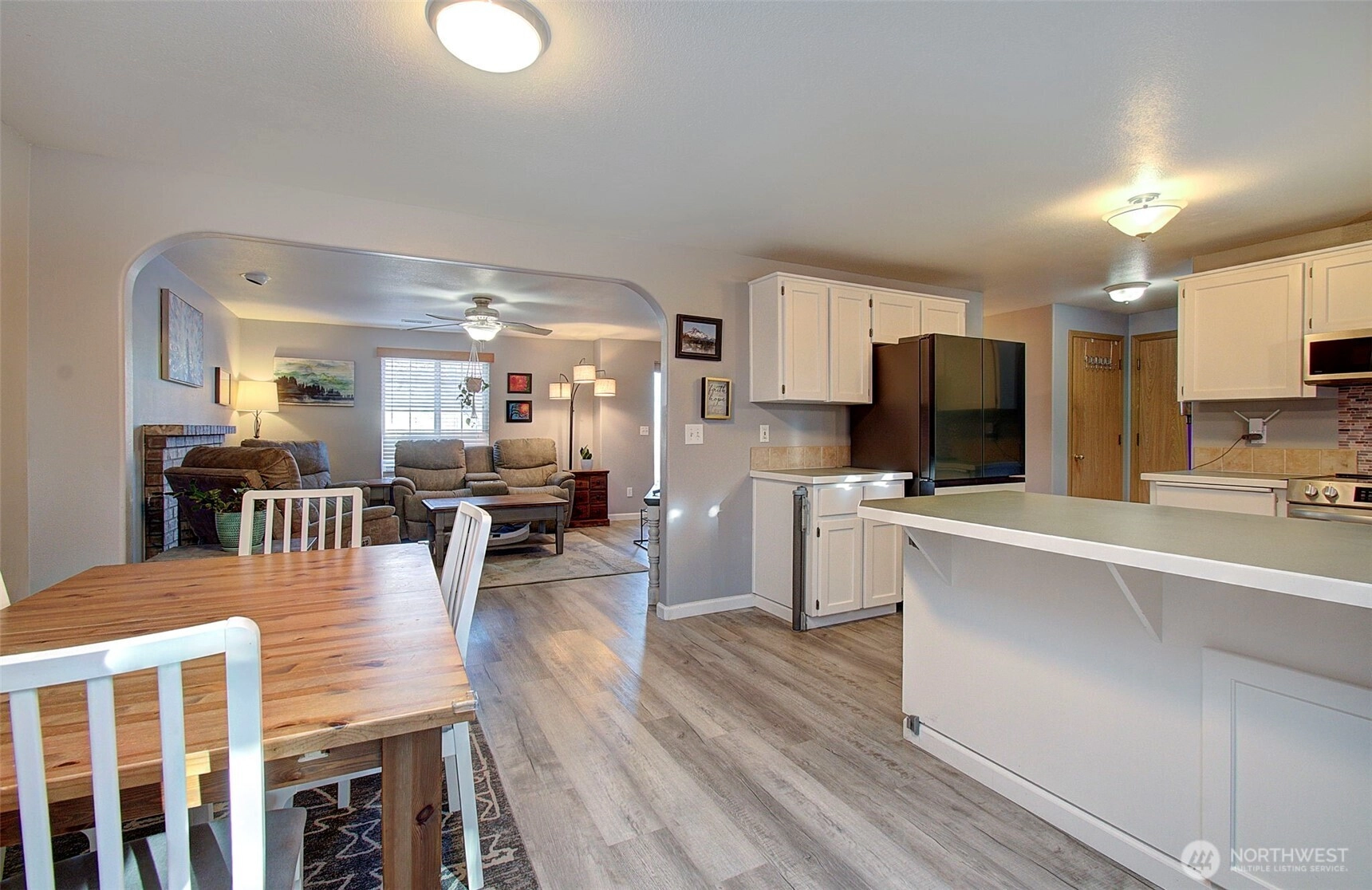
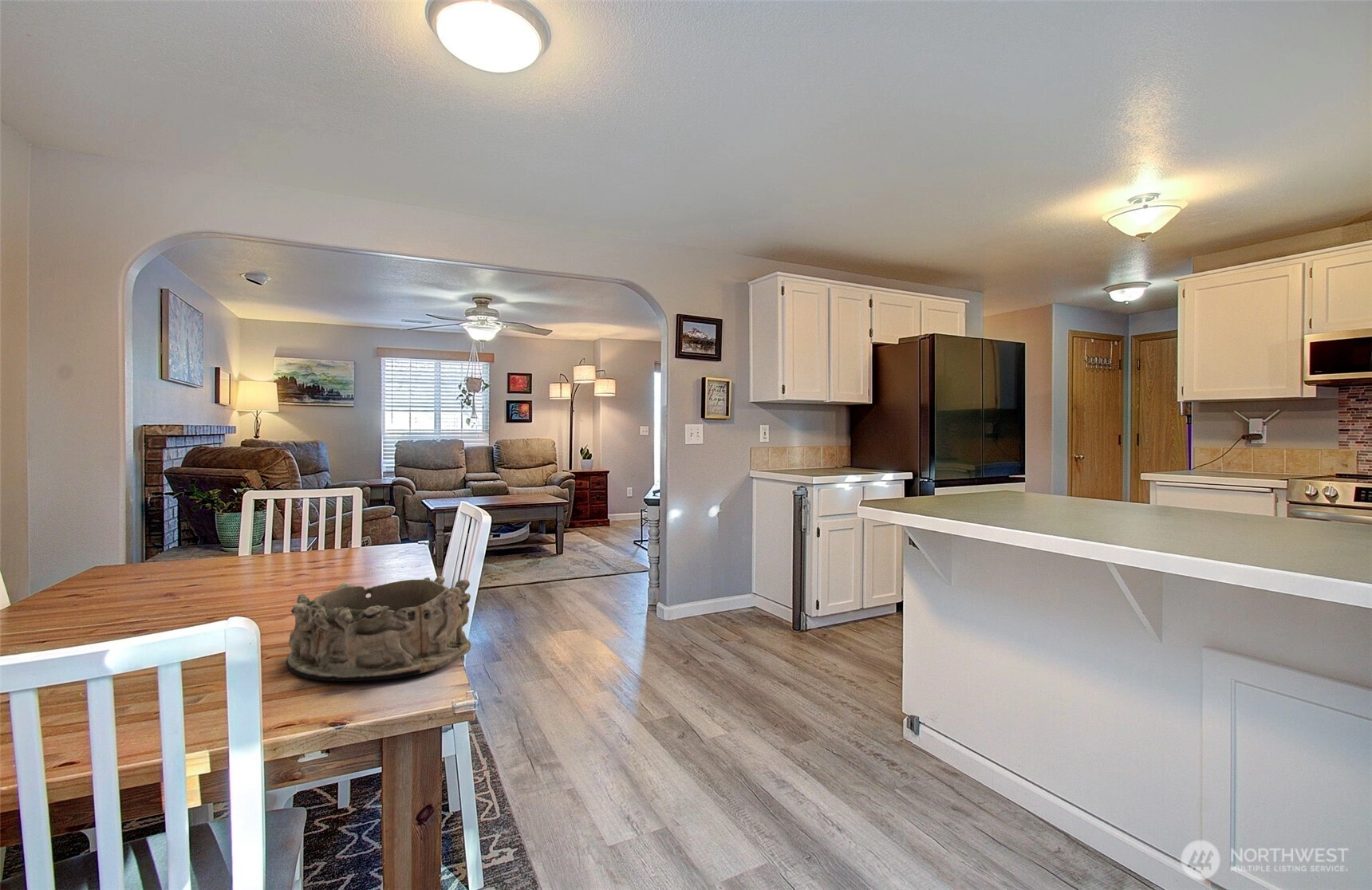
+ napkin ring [286,576,471,682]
